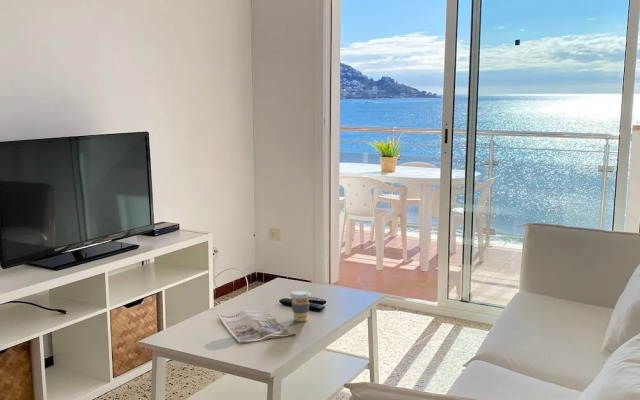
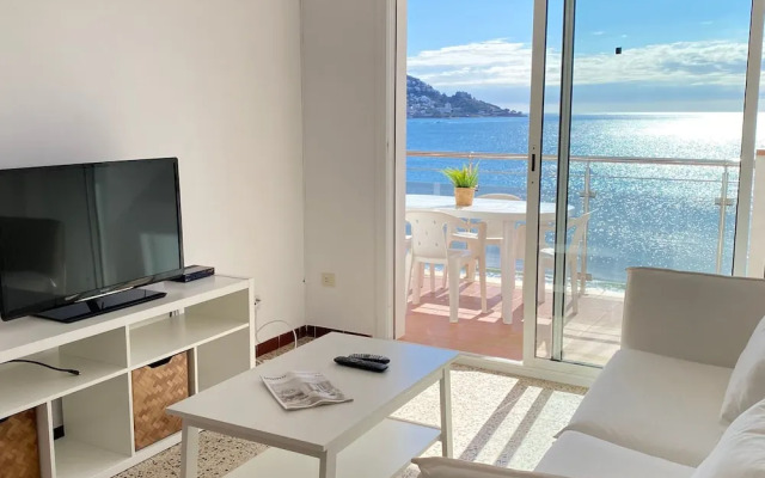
- coffee cup [289,289,312,322]
